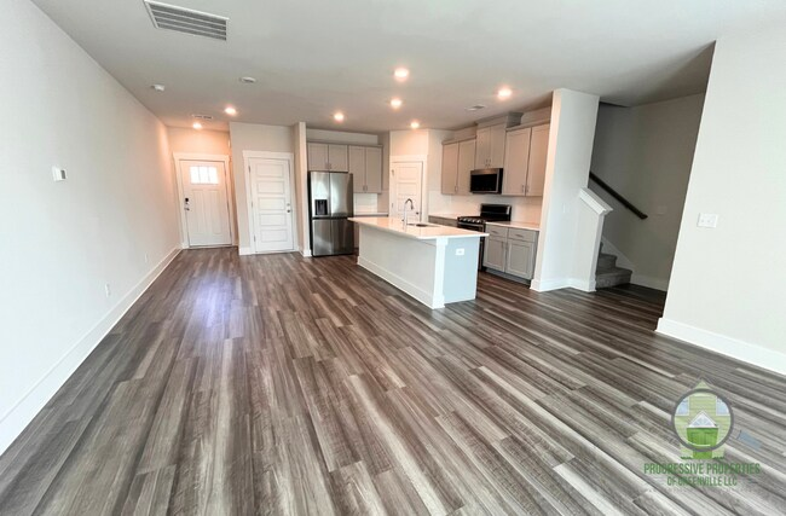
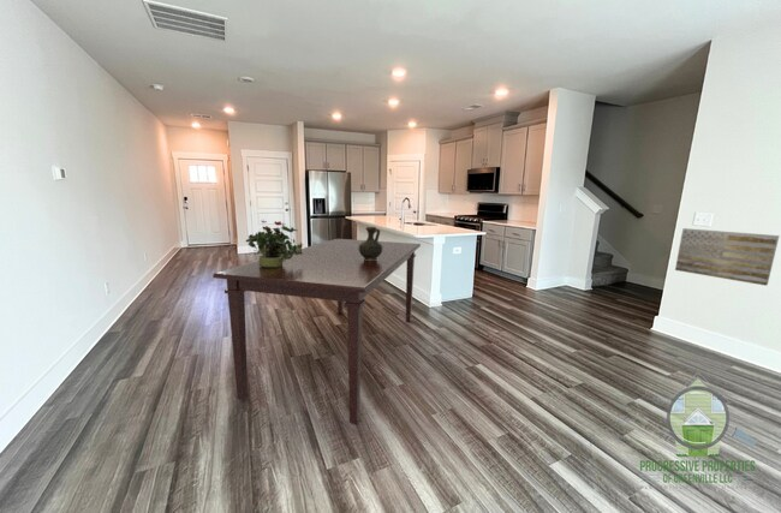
+ dining table [211,238,422,424]
+ potted plant [245,219,304,267]
+ wall art [674,227,781,287]
+ ceramic jug [359,226,382,261]
